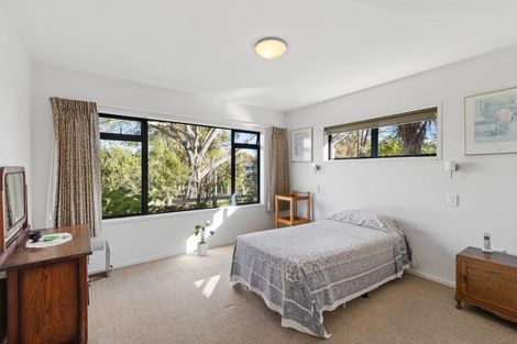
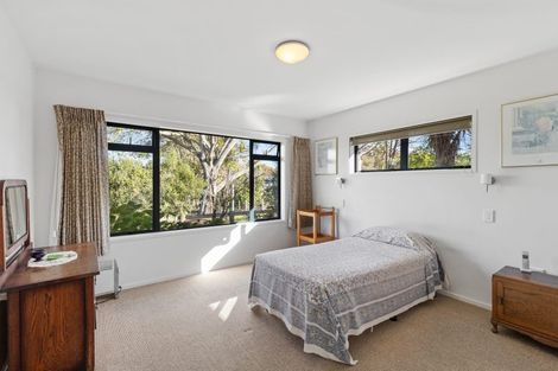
- house plant [191,222,215,257]
